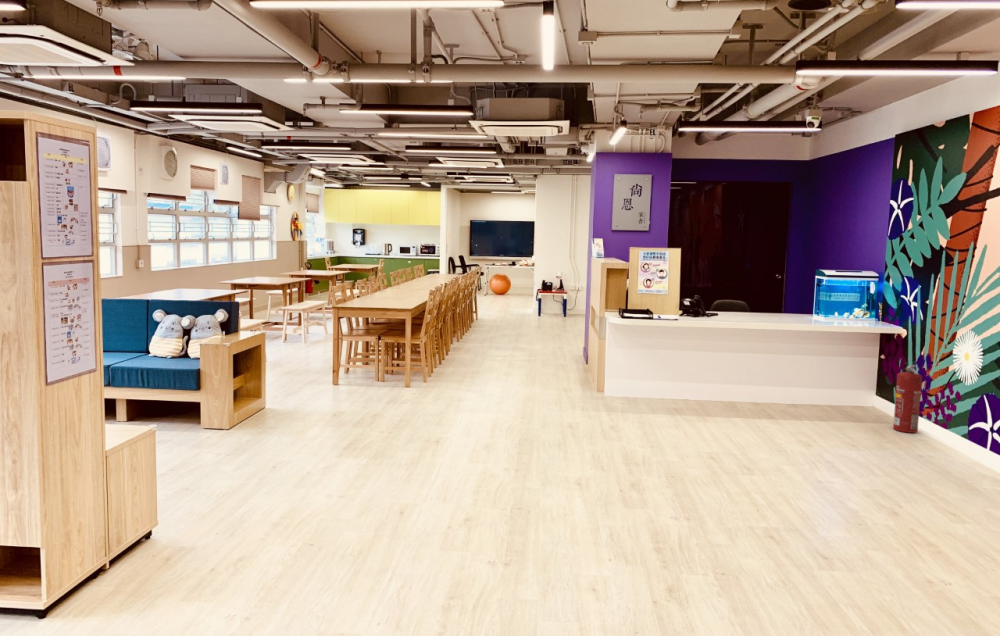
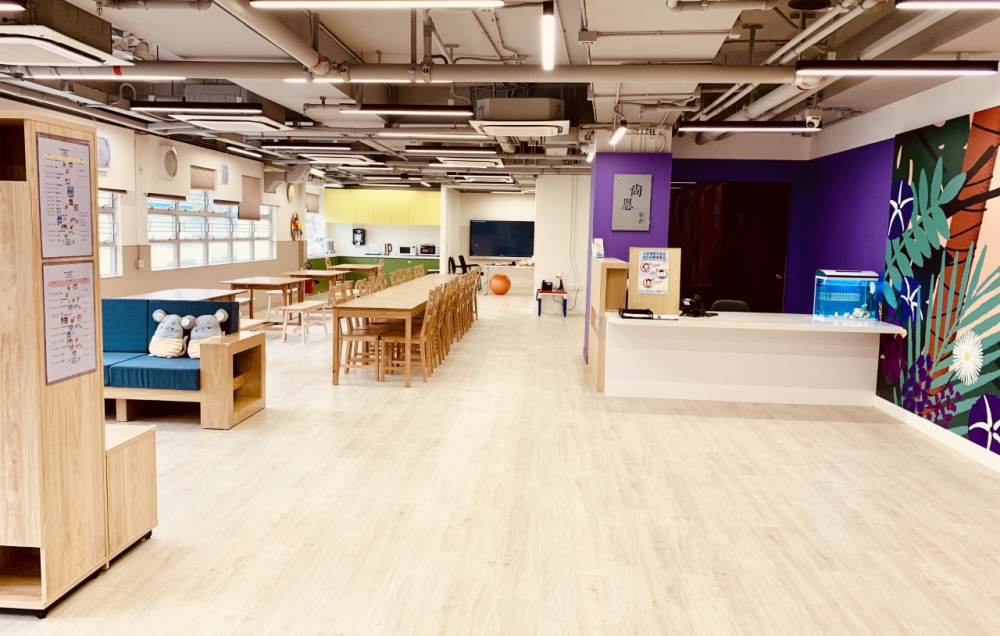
- fire extinguisher [892,364,923,434]
